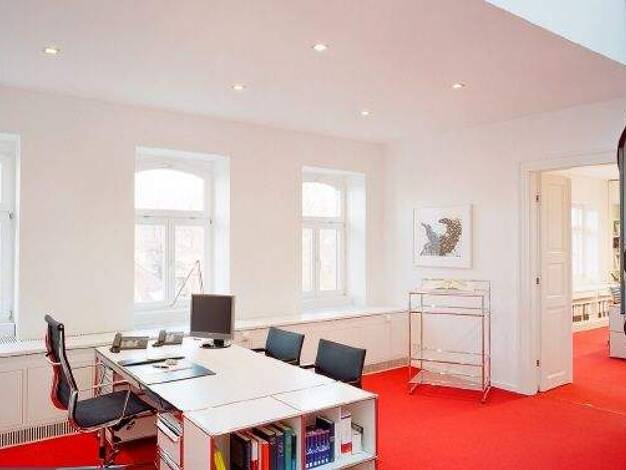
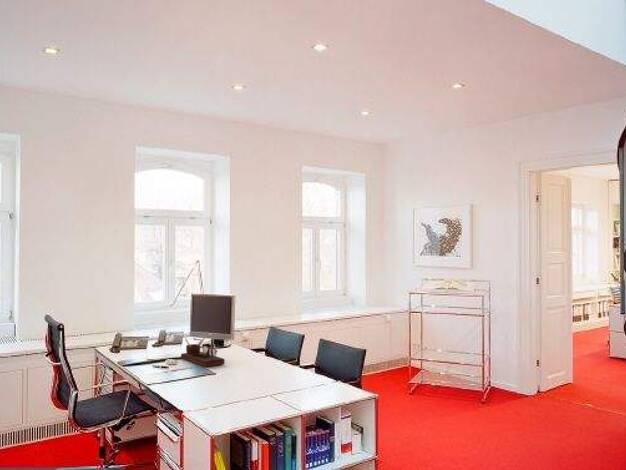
+ desk organizer [180,334,226,368]
